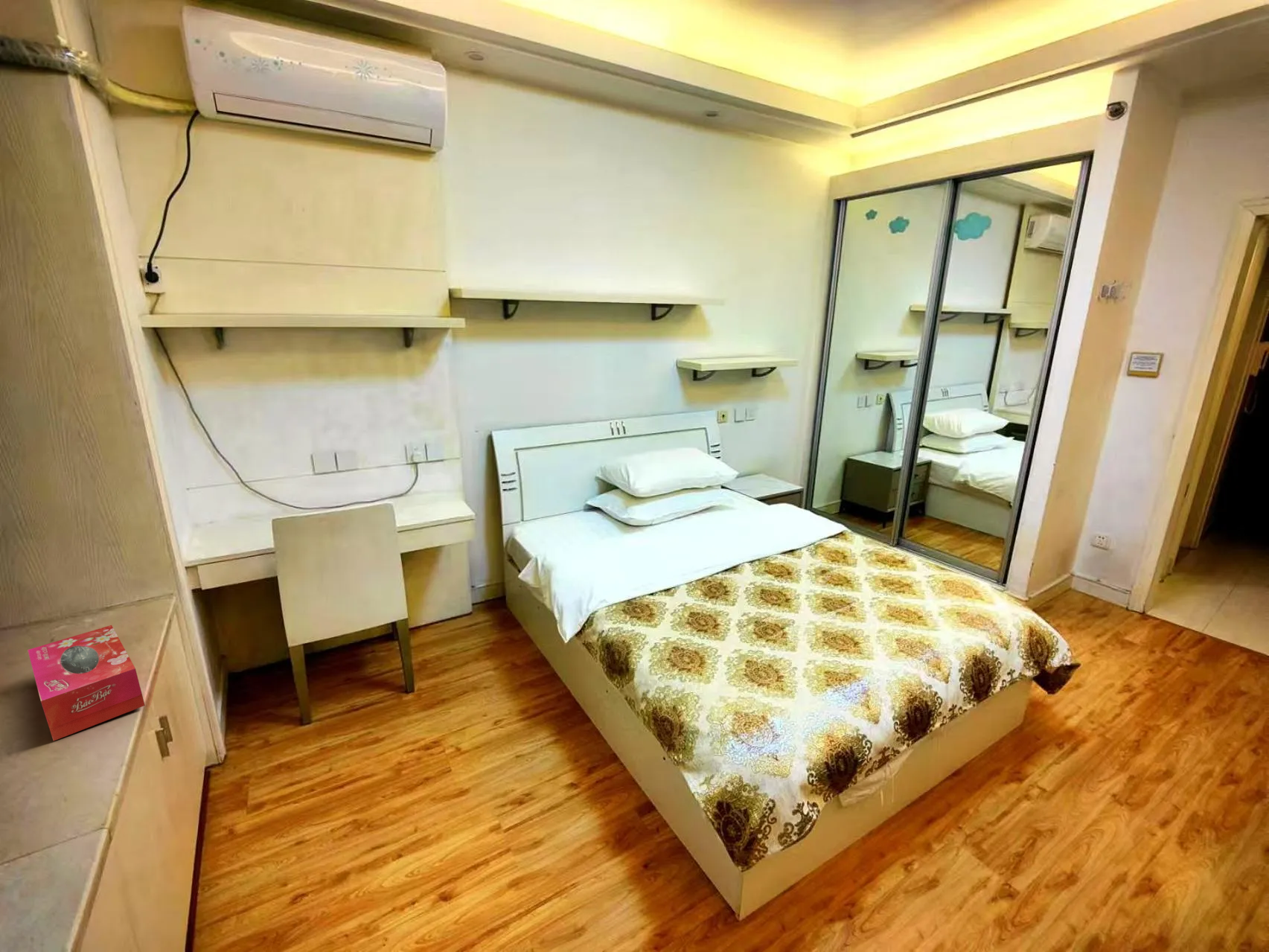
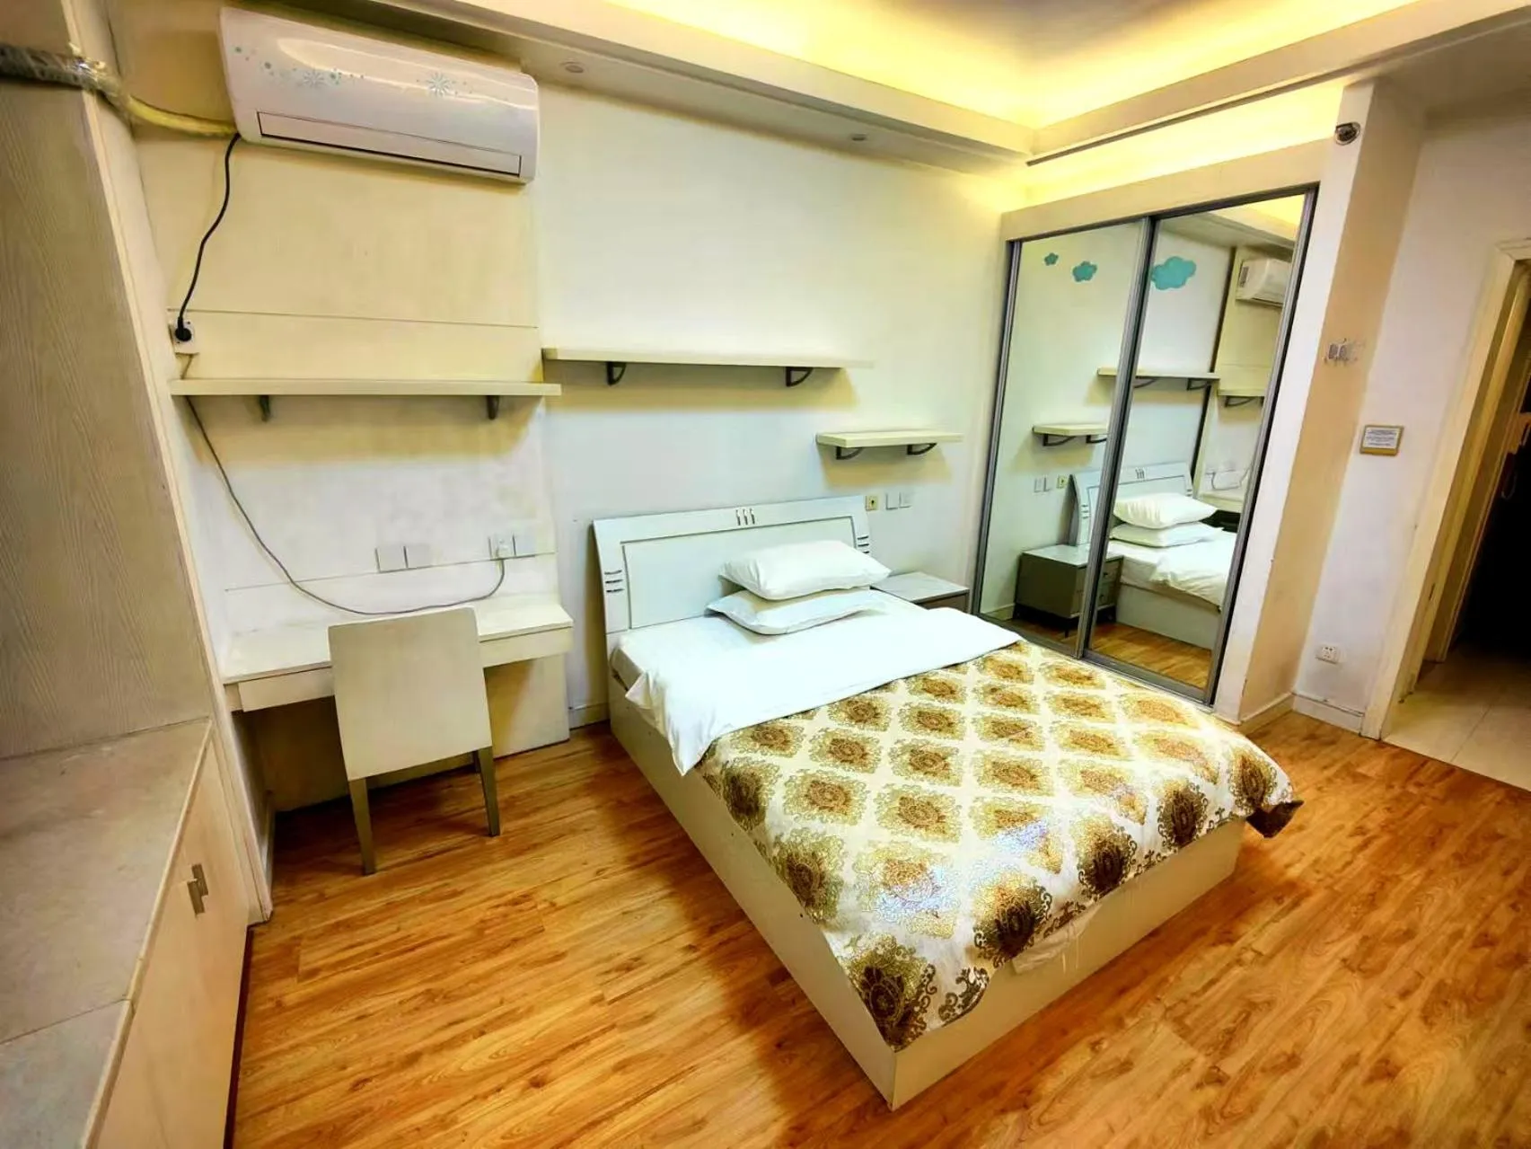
- tissue box [27,624,146,741]
